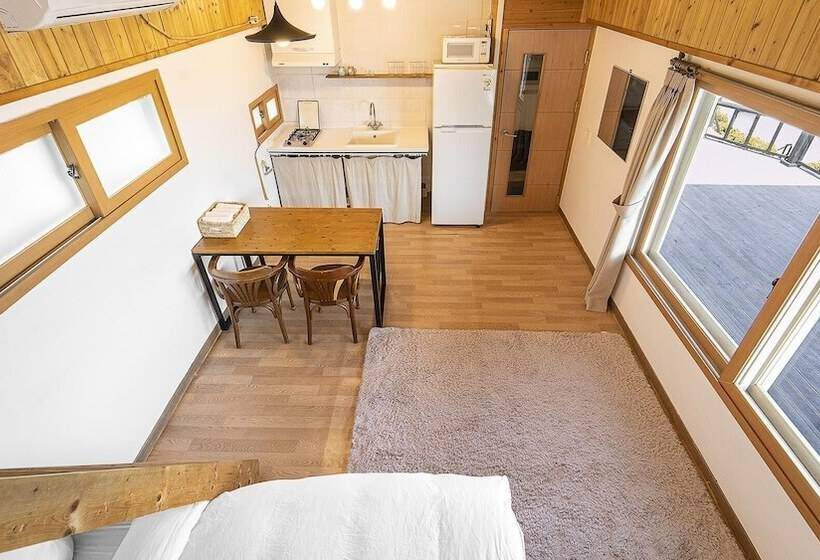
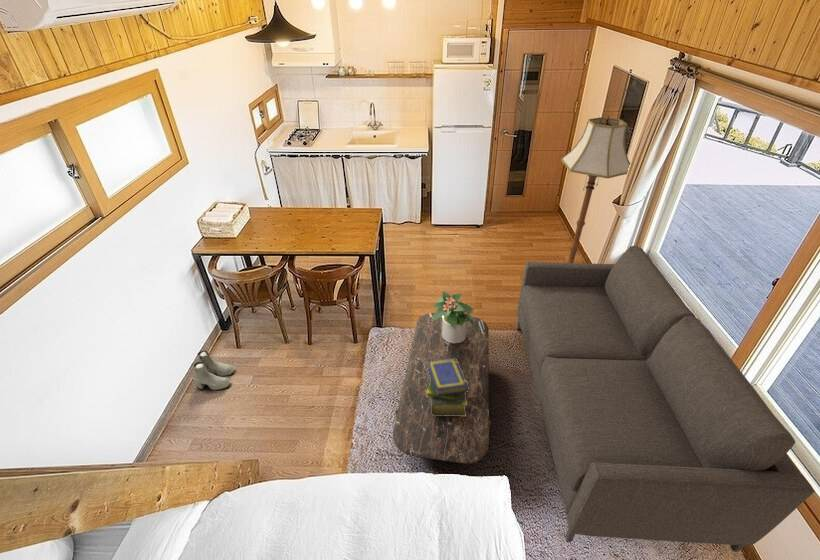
+ sofa [515,245,816,553]
+ stack of books [426,358,469,416]
+ potted plant [432,290,475,343]
+ coffee table [392,312,492,465]
+ floor lamp [560,114,631,263]
+ boots [192,349,235,391]
